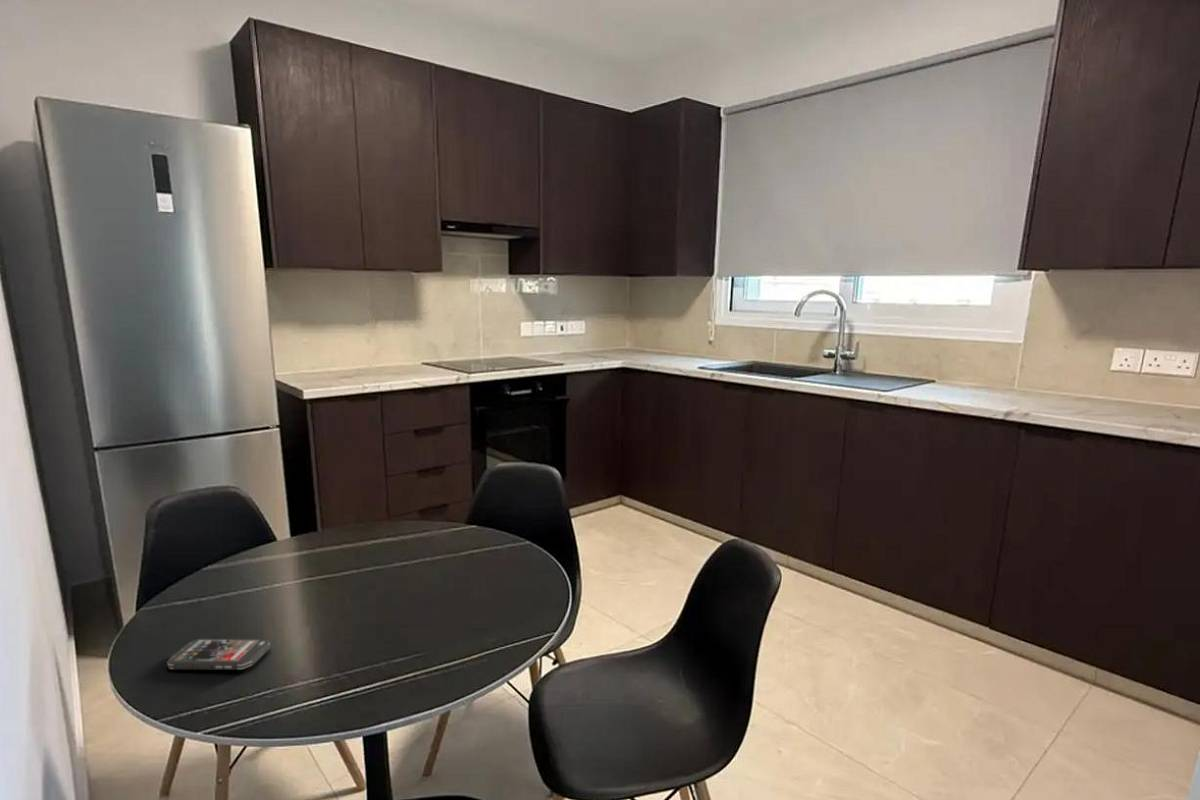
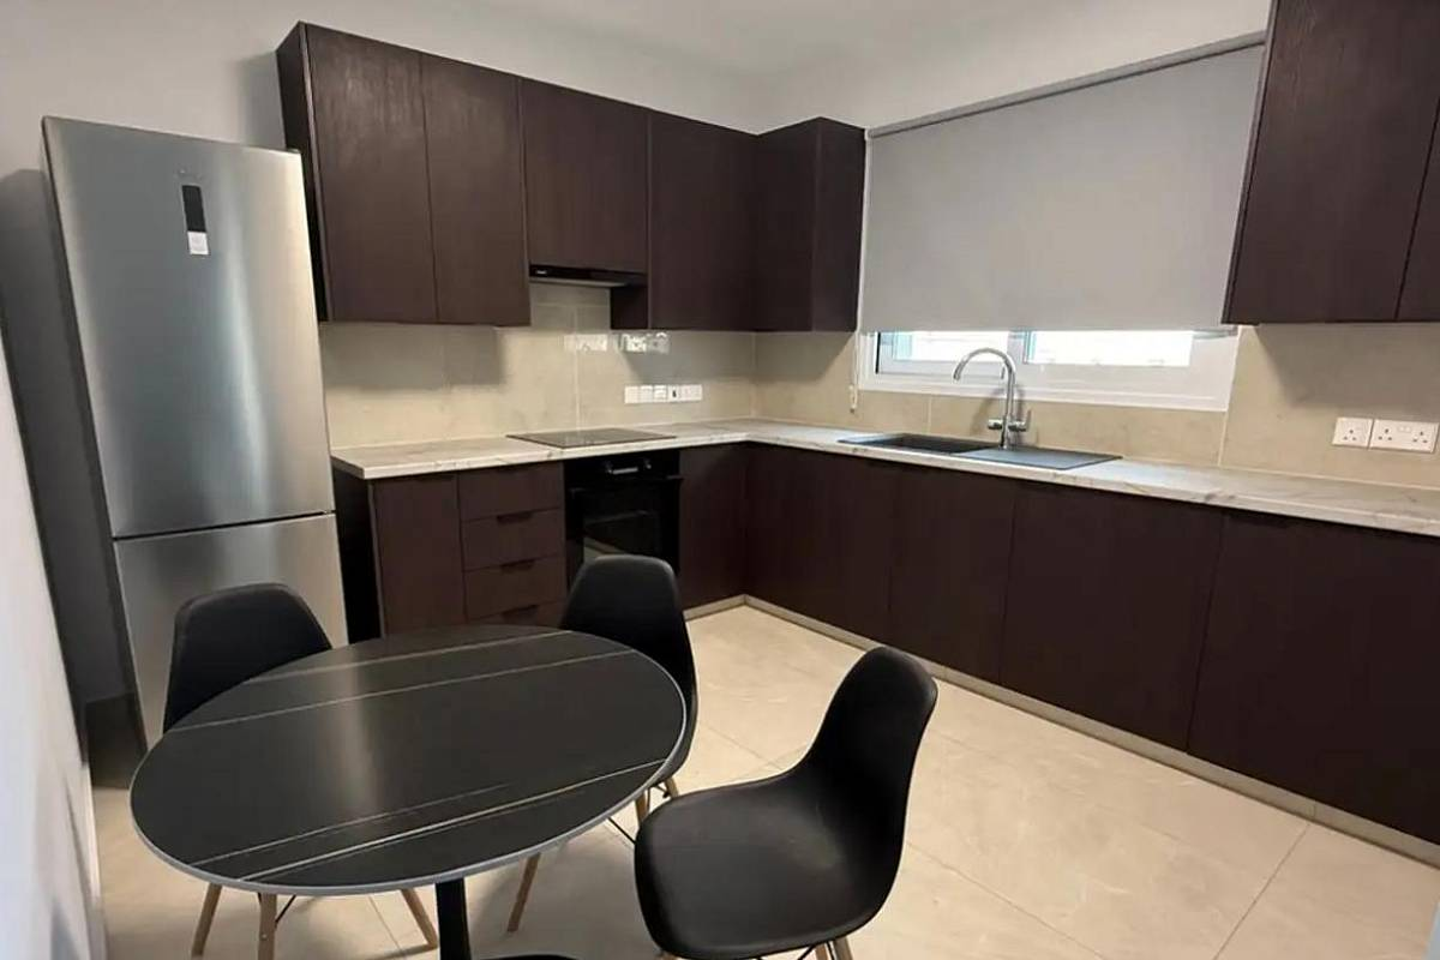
- smartphone [166,638,271,671]
